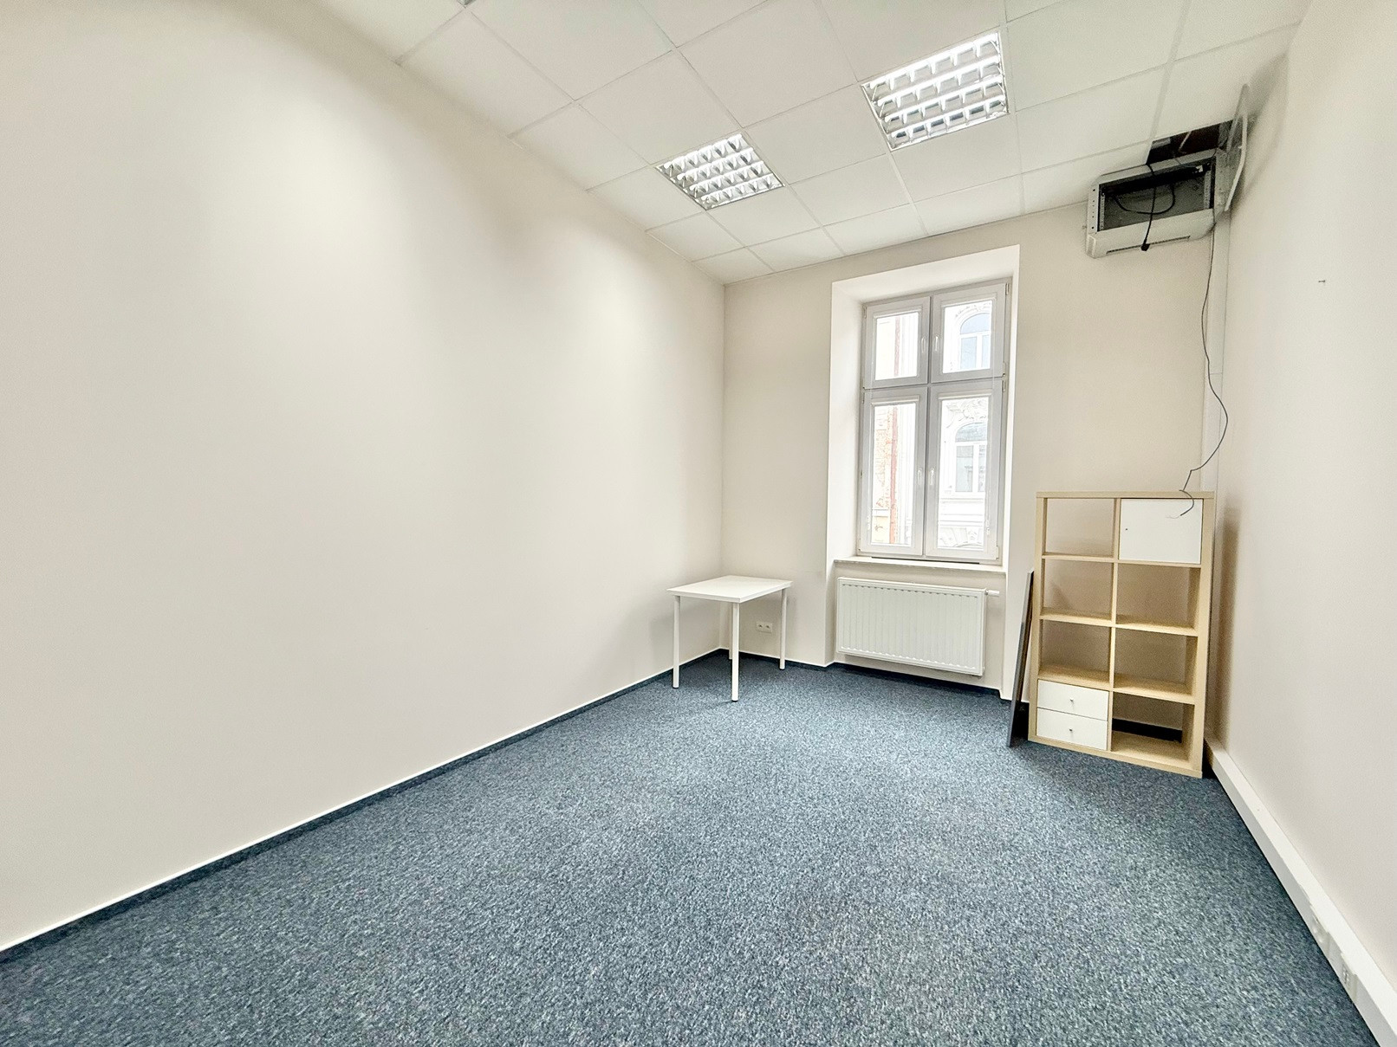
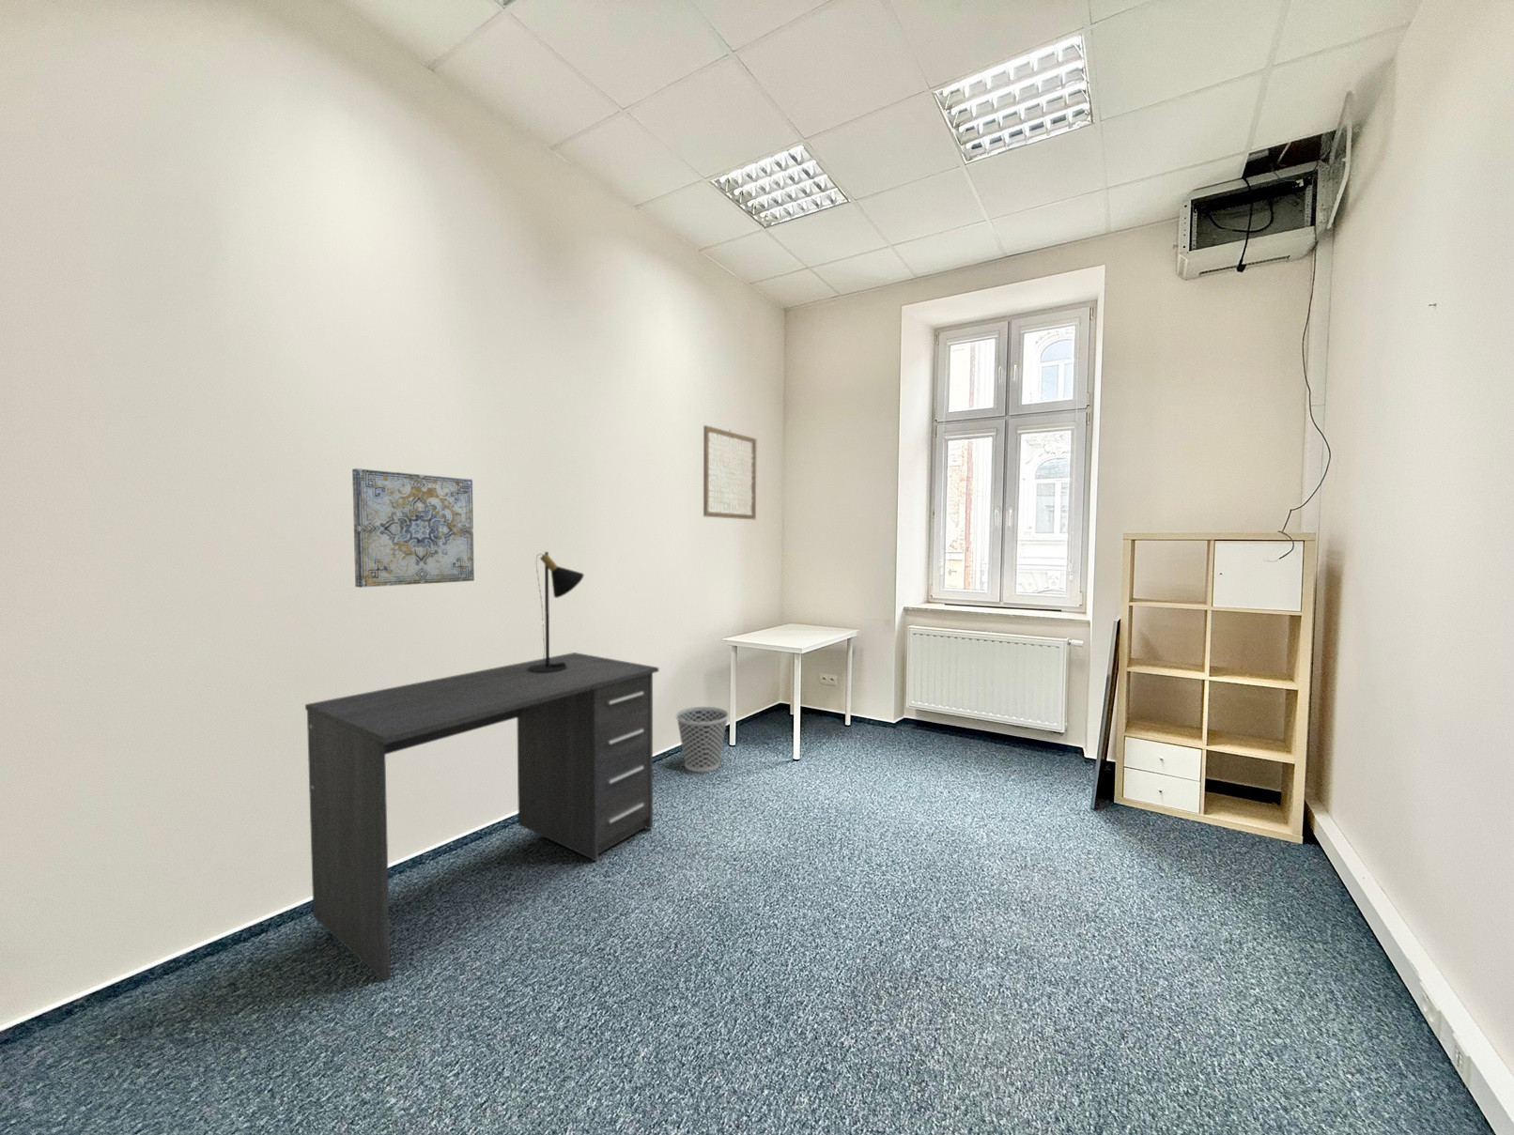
+ wastebasket [675,706,730,773]
+ table lamp [528,551,585,674]
+ wall art [352,467,476,589]
+ wall art [702,424,757,520]
+ desk [304,651,659,982]
